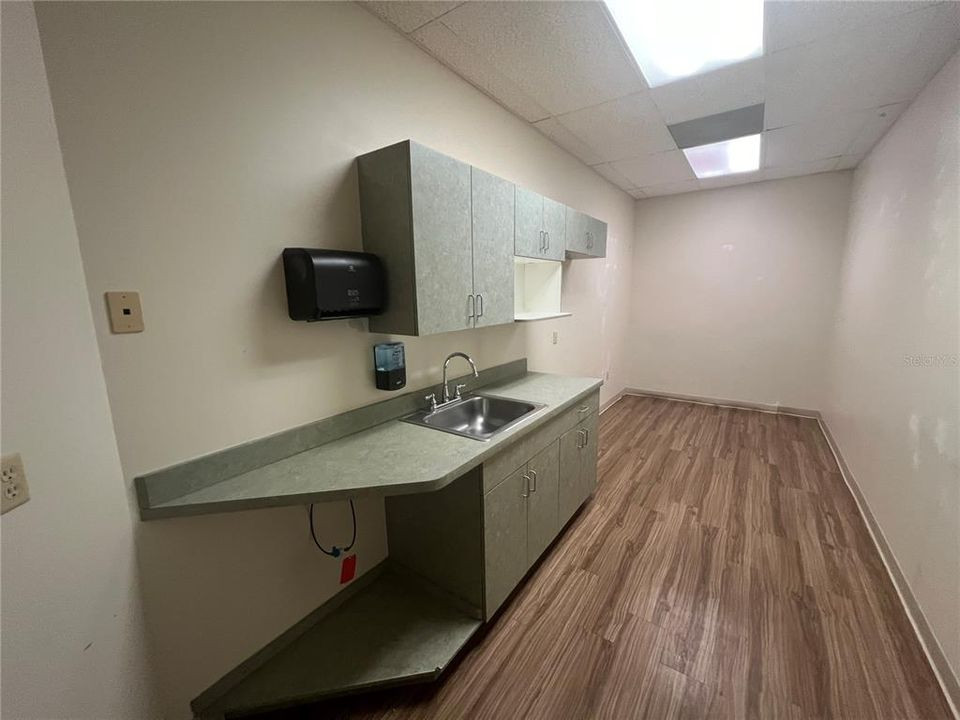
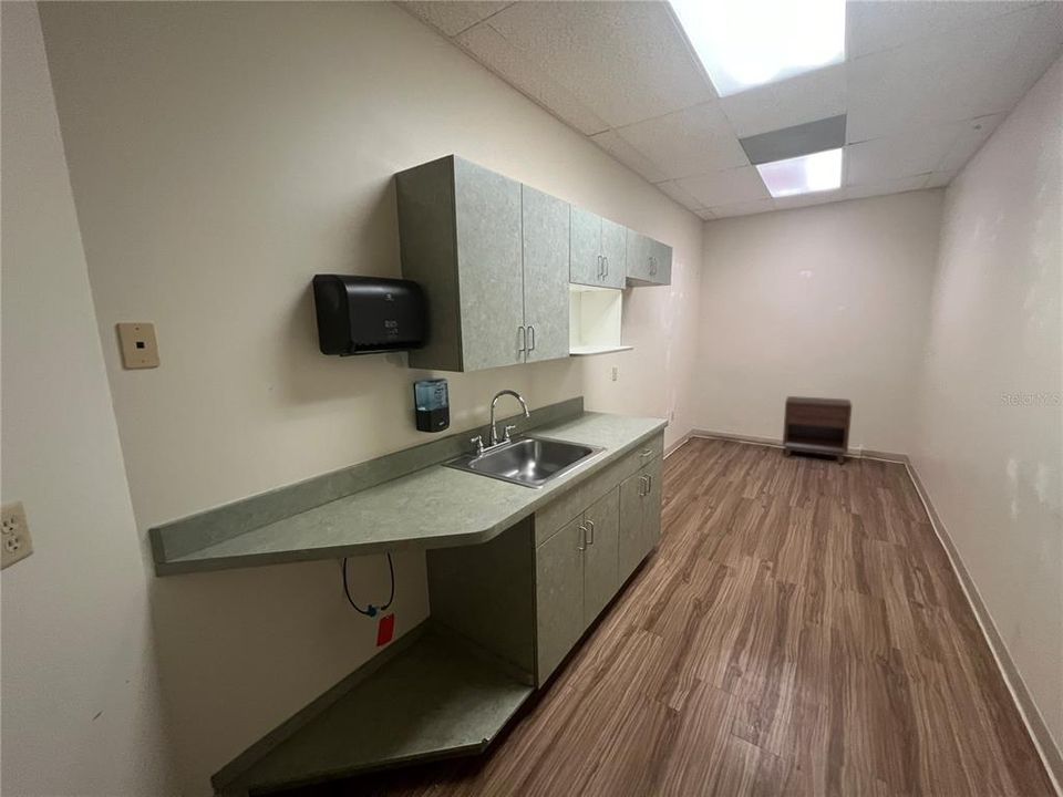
+ table [782,395,853,465]
